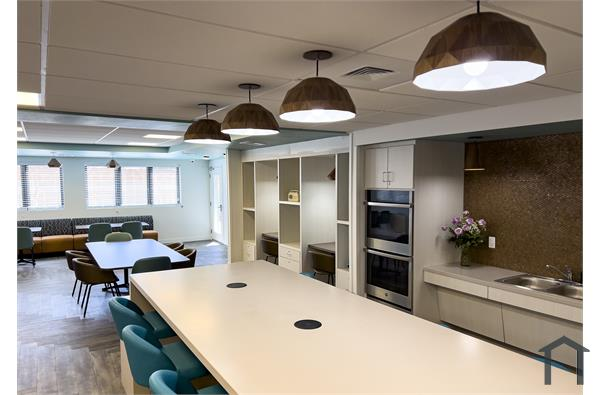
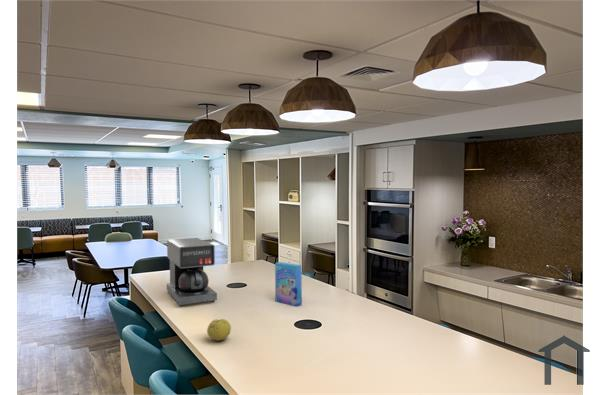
+ cereal box [274,261,303,307]
+ fruit [206,318,232,342]
+ coffee maker [166,237,218,307]
